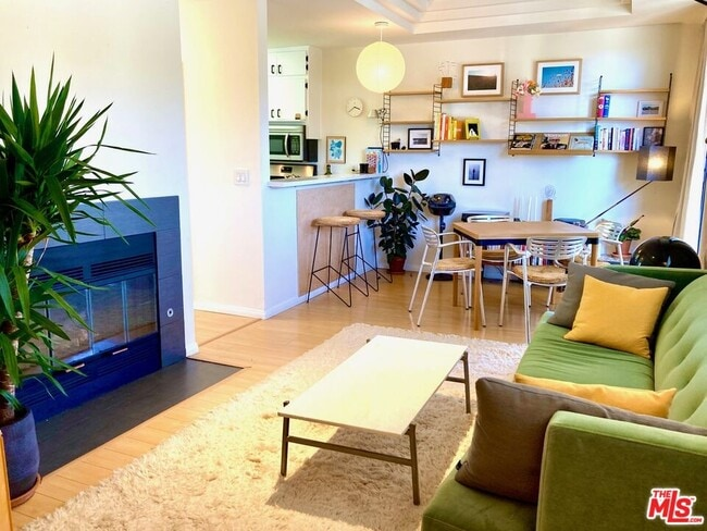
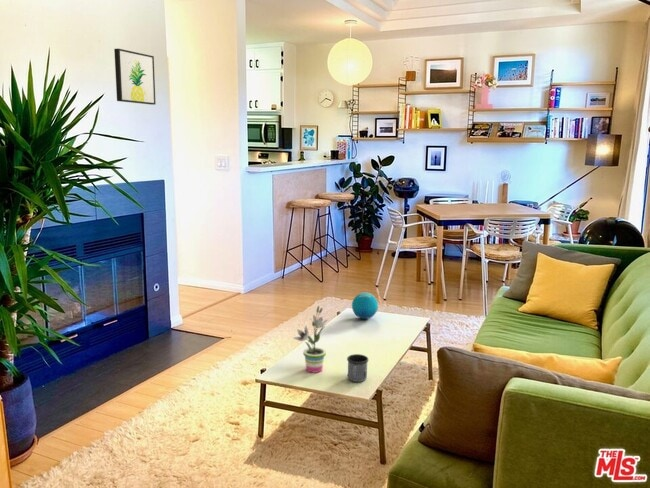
+ mug [346,353,369,383]
+ potted plant [292,305,329,374]
+ wall art [113,48,157,106]
+ decorative orb [351,292,379,320]
